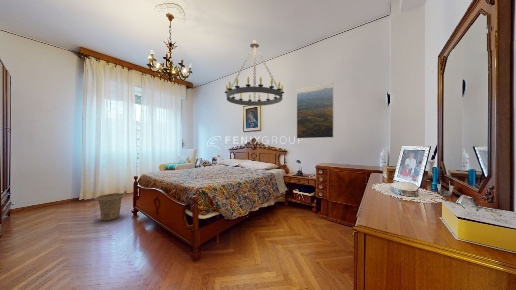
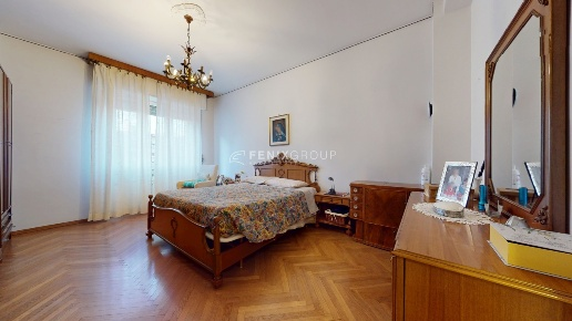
- basket [94,192,126,222]
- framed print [296,82,335,140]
- chandelier [224,39,285,107]
